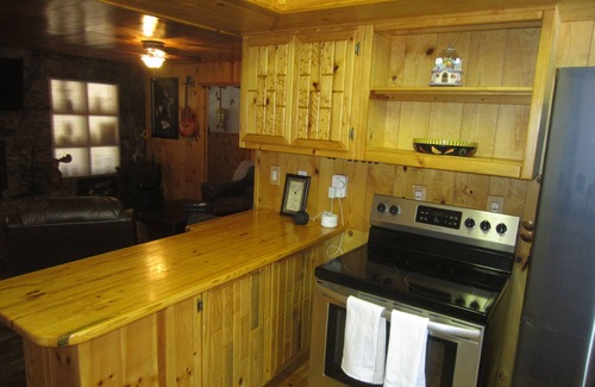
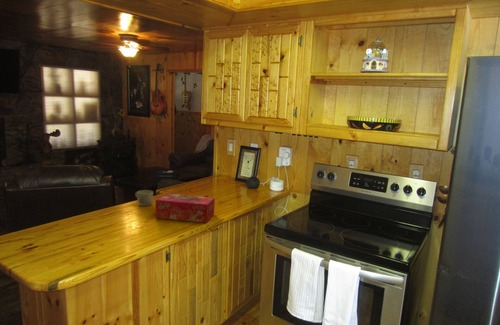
+ mug [134,189,154,207]
+ tissue box [154,193,216,224]
